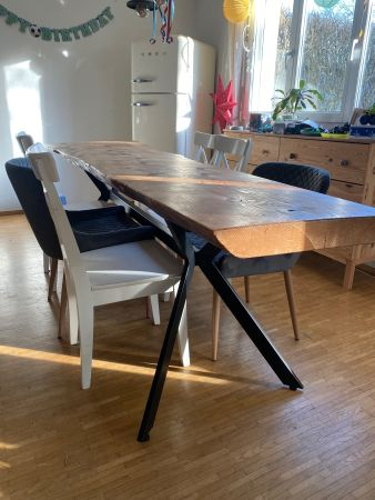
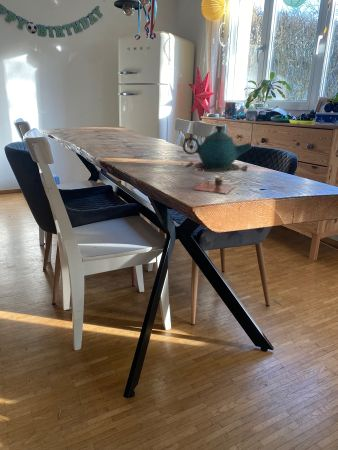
+ cup [193,175,236,194]
+ teapot [182,125,253,173]
